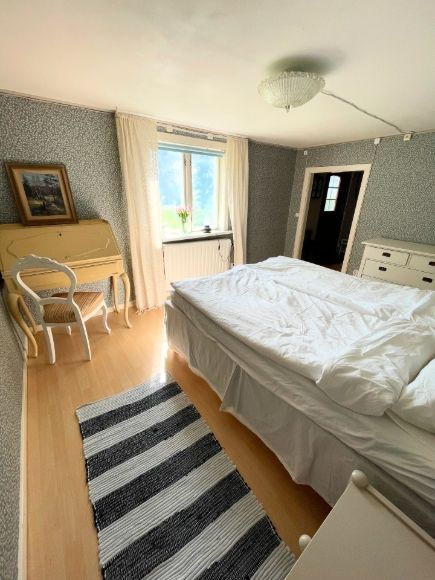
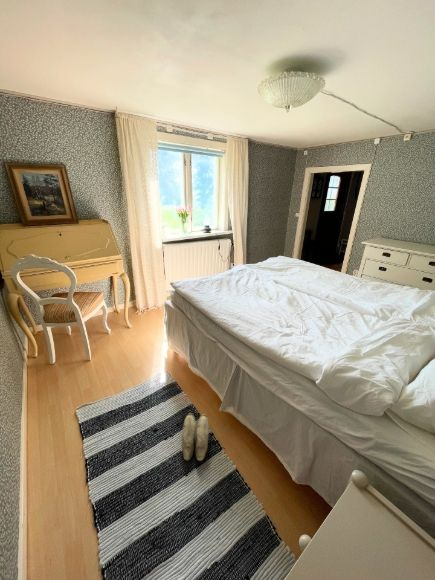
+ slippers [181,412,210,462]
